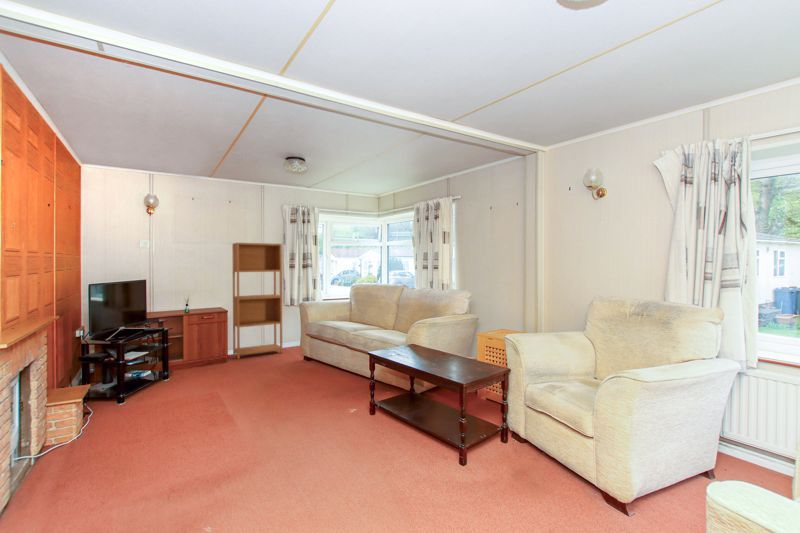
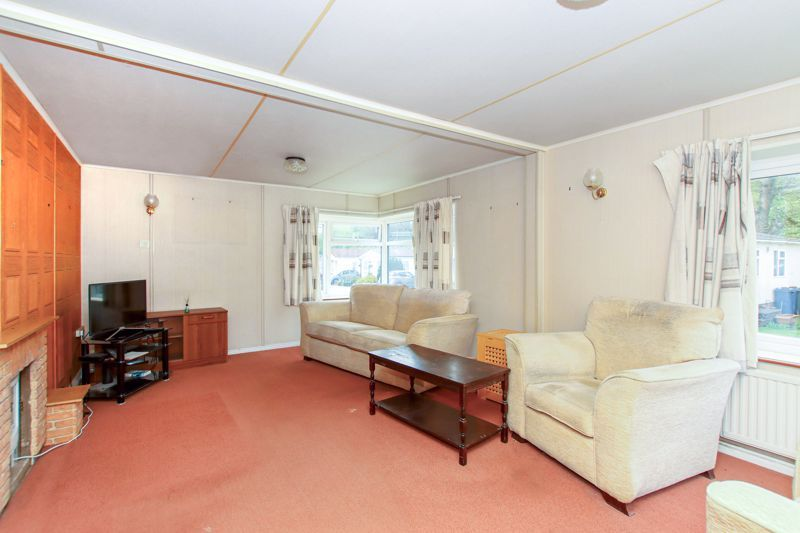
- bookcase [231,242,283,360]
